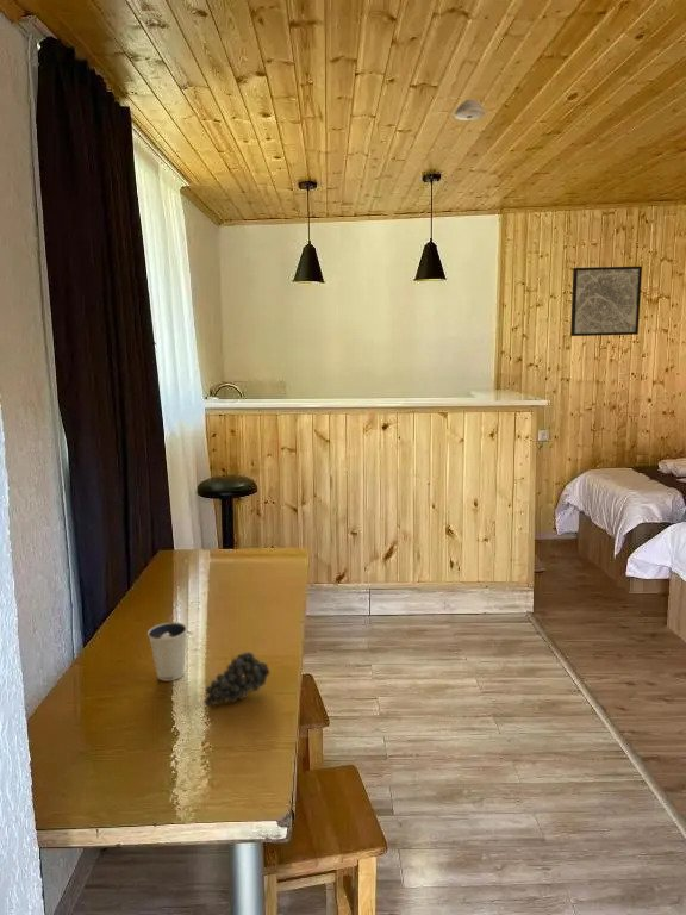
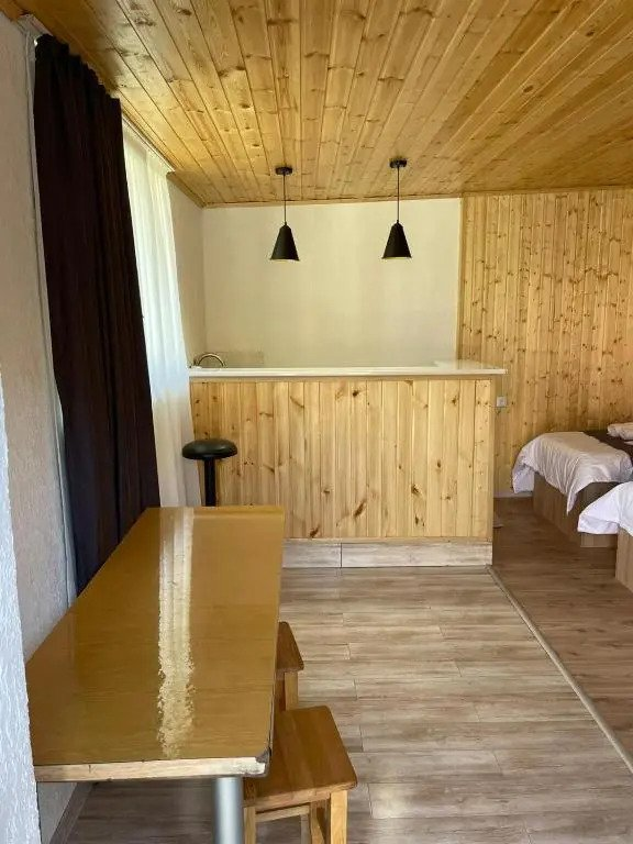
- fruit [204,651,272,708]
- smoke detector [454,99,486,122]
- wall art [569,264,643,337]
- dixie cup [146,621,188,681]
